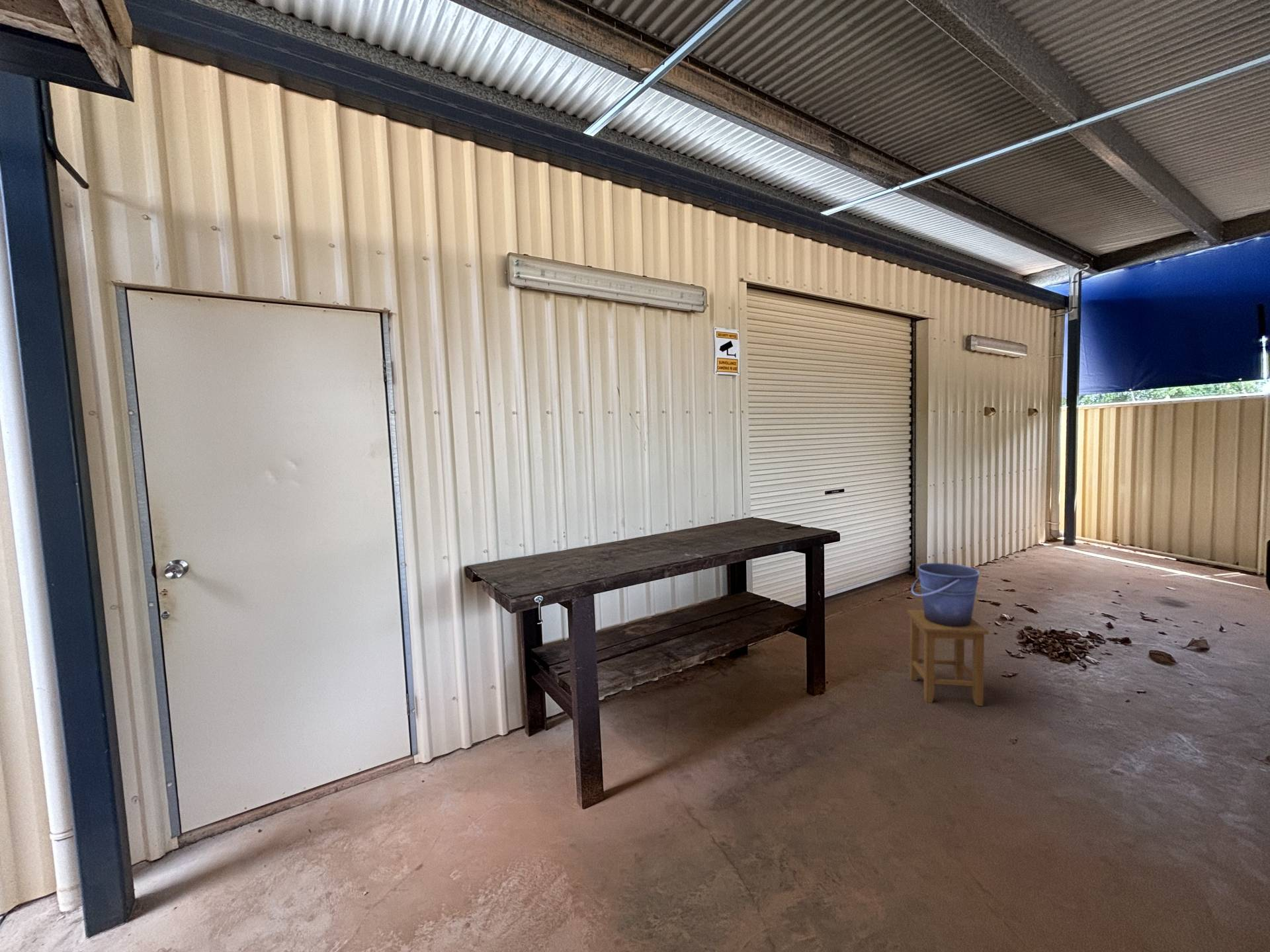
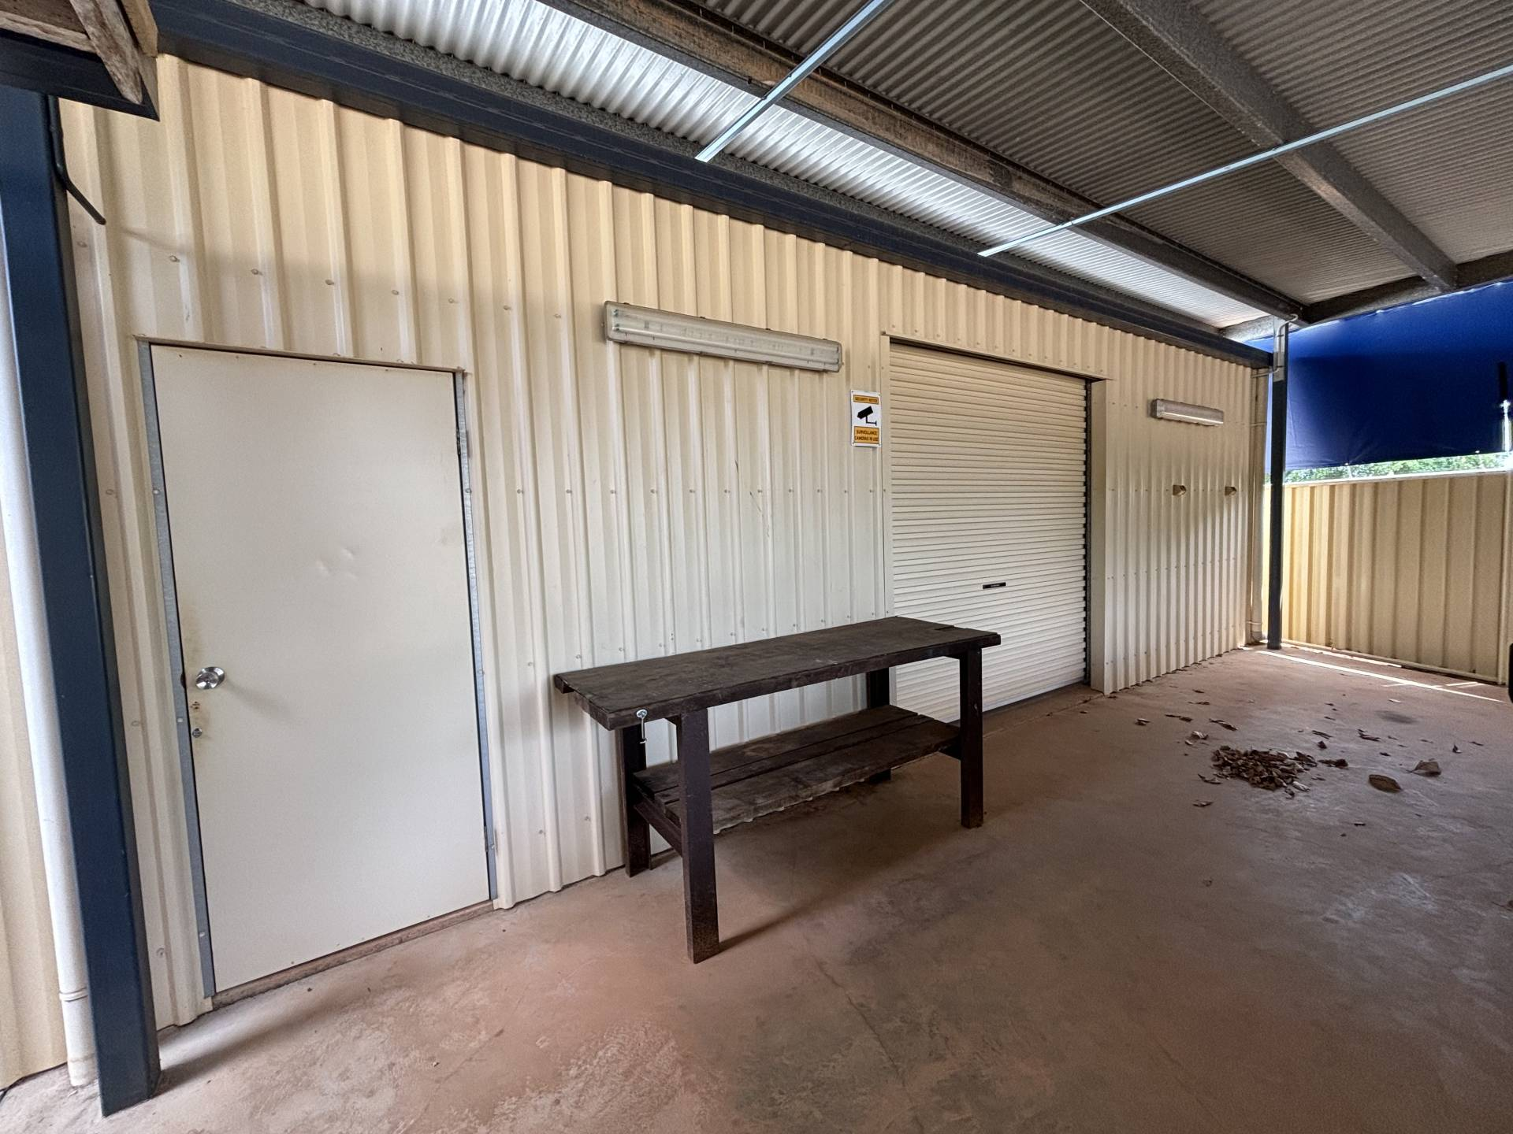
- stool [906,609,990,707]
- bucket [911,562,980,627]
